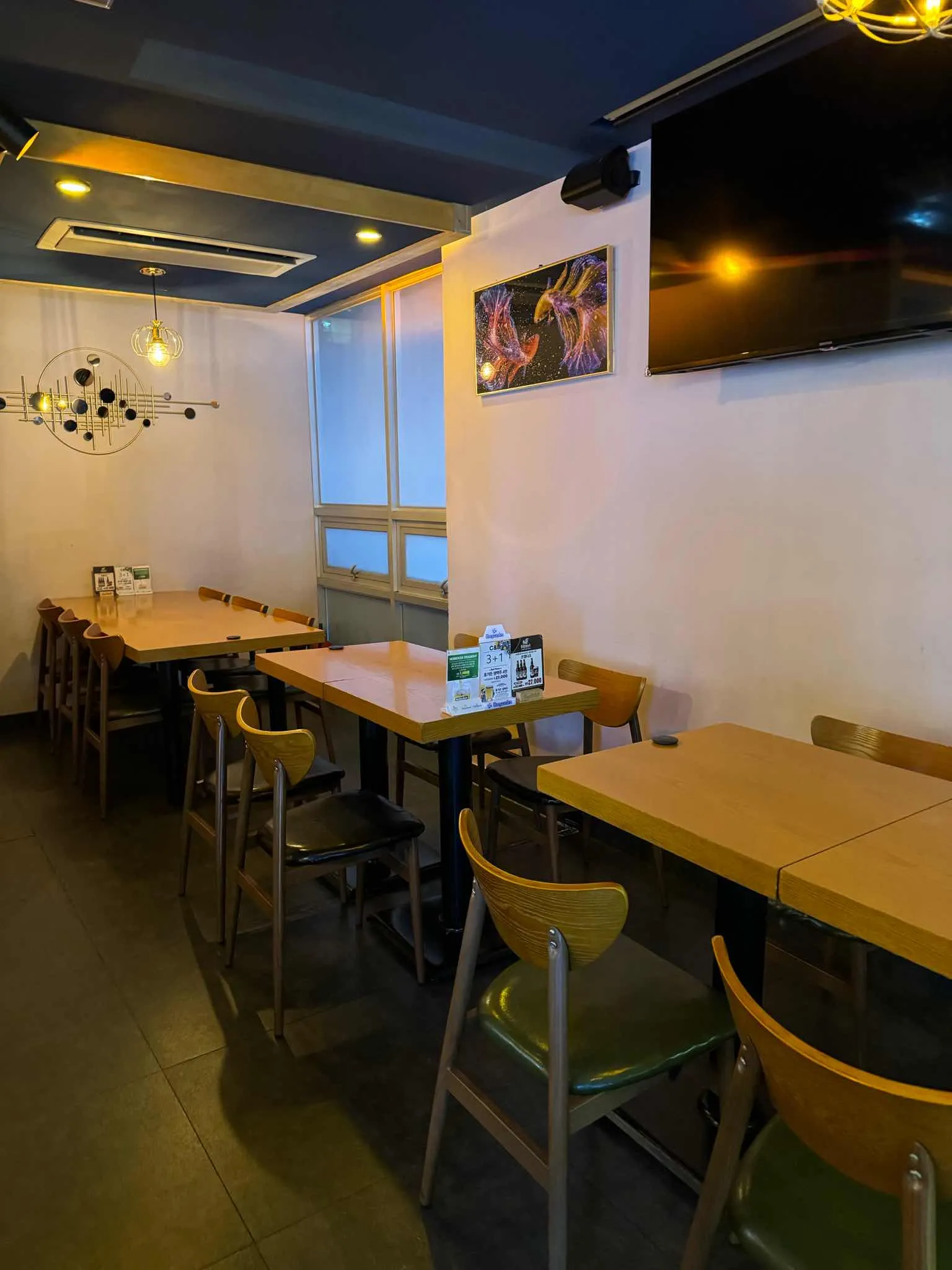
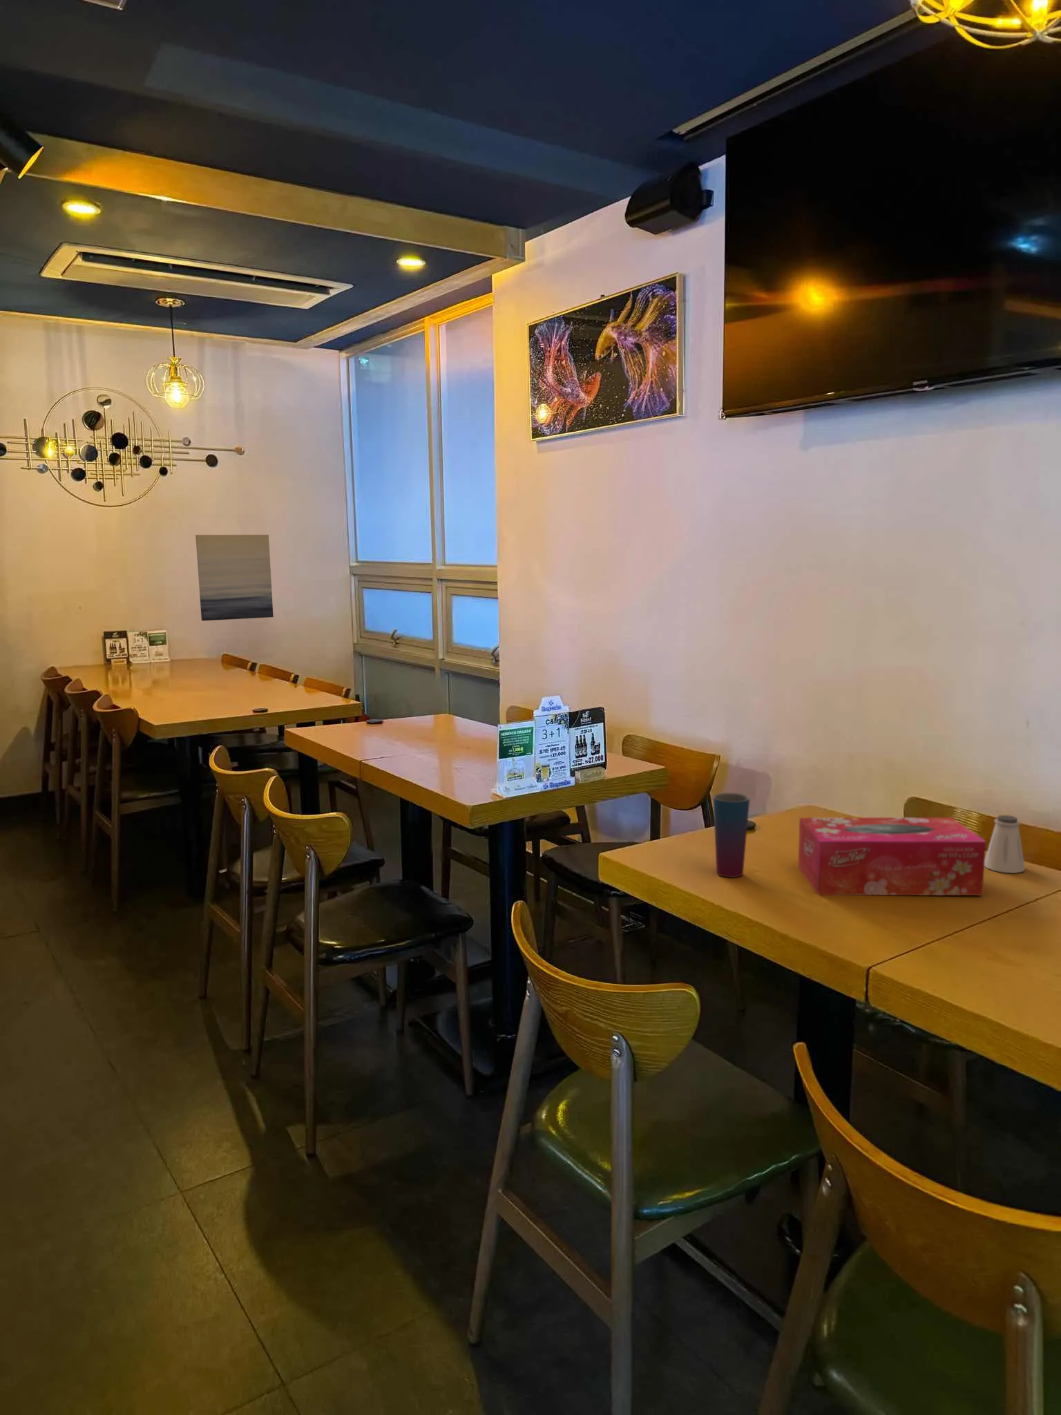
+ tissue box [797,817,986,896]
+ wall art [195,534,273,621]
+ saltshaker [984,814,1025,874]
+ cup [712,792,750,878]
